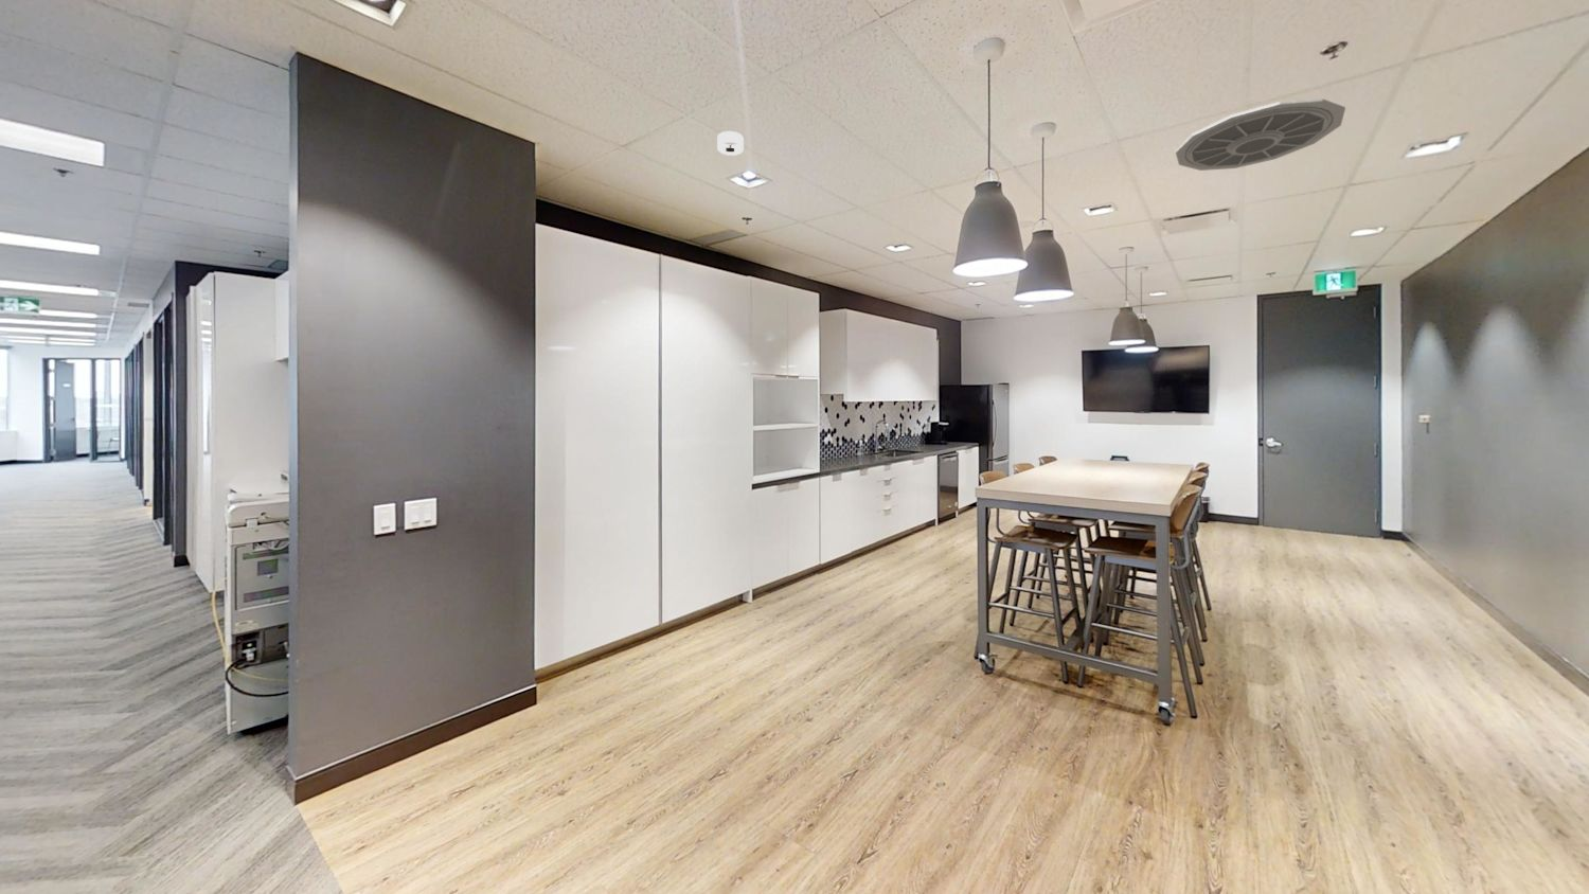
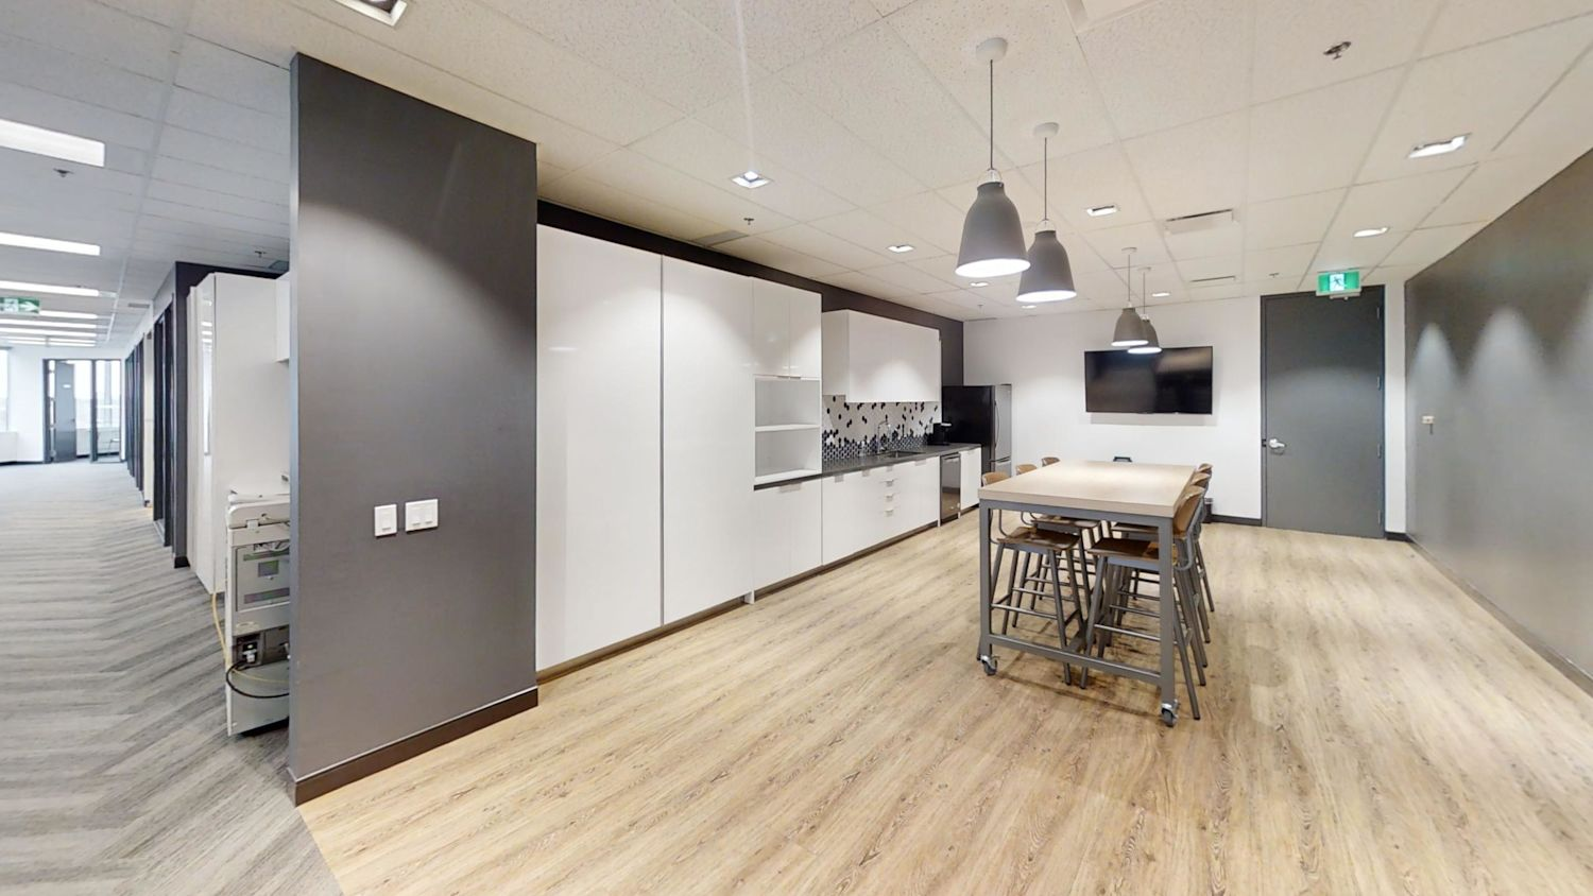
- ceiling vent [1174,97,1347,171]
- smoke detector [716,130,744,157]
